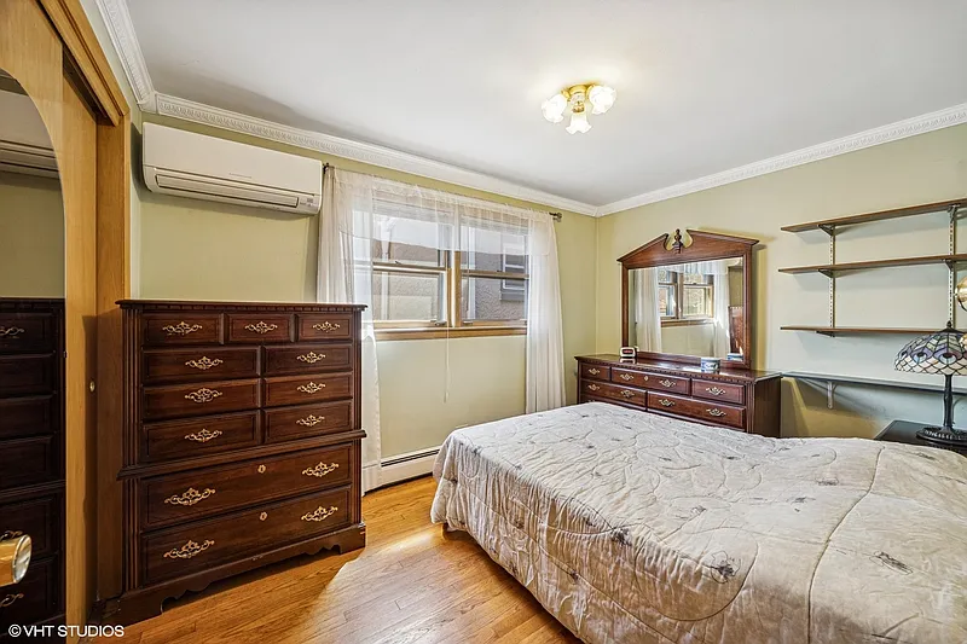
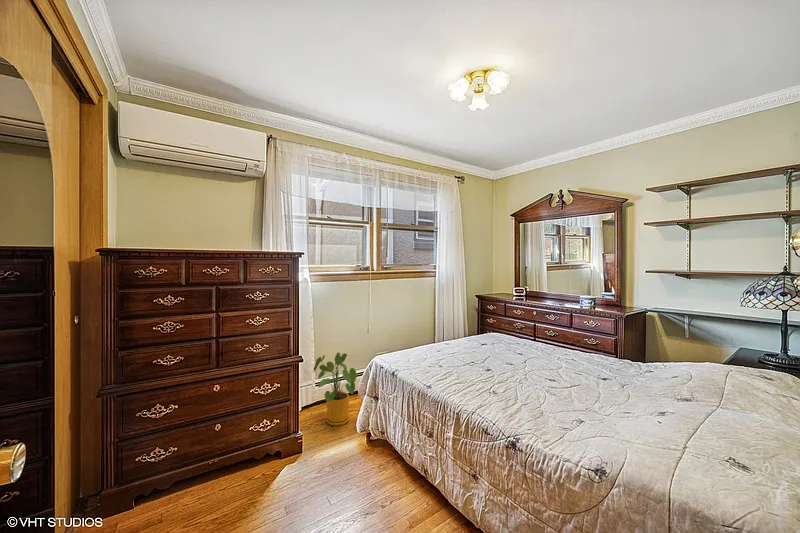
+ house plant [312,352,359,427]
